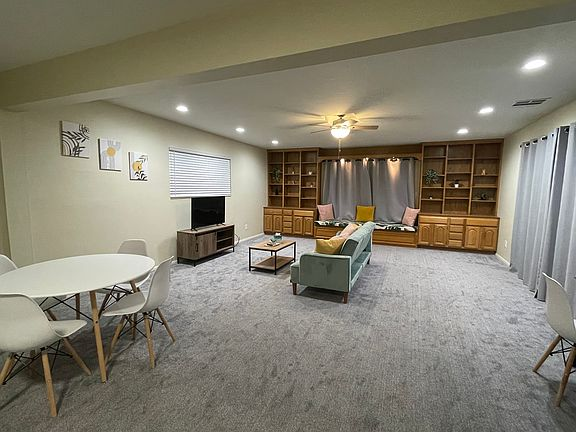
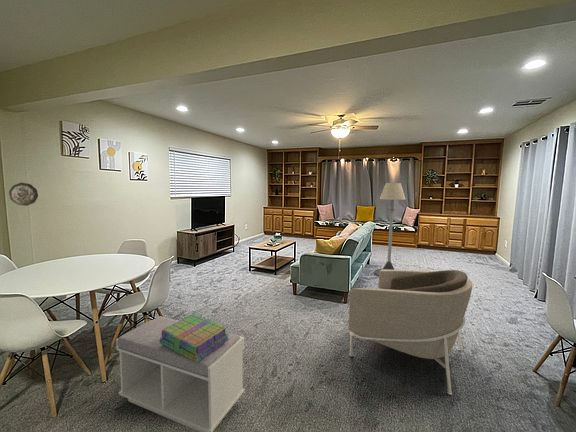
+ stack of books [160,313,229,363]
+ decorative plate [8,182,39,207]
+ floor lamp [373,182,407,277]
+ bench [115,315,245,432]
+ armchair [348,268,473,396]
